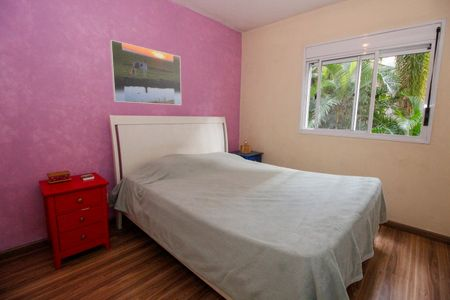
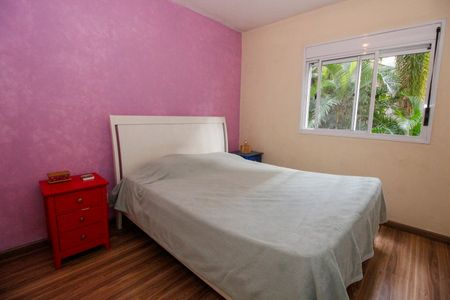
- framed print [109,39,182,106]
